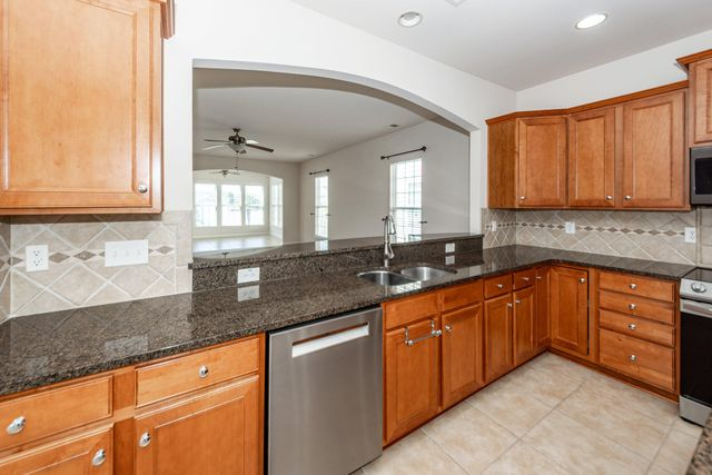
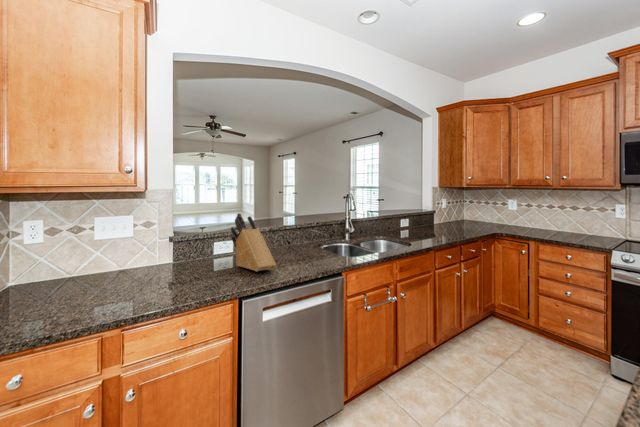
+ knife block [230,212,277,272]
